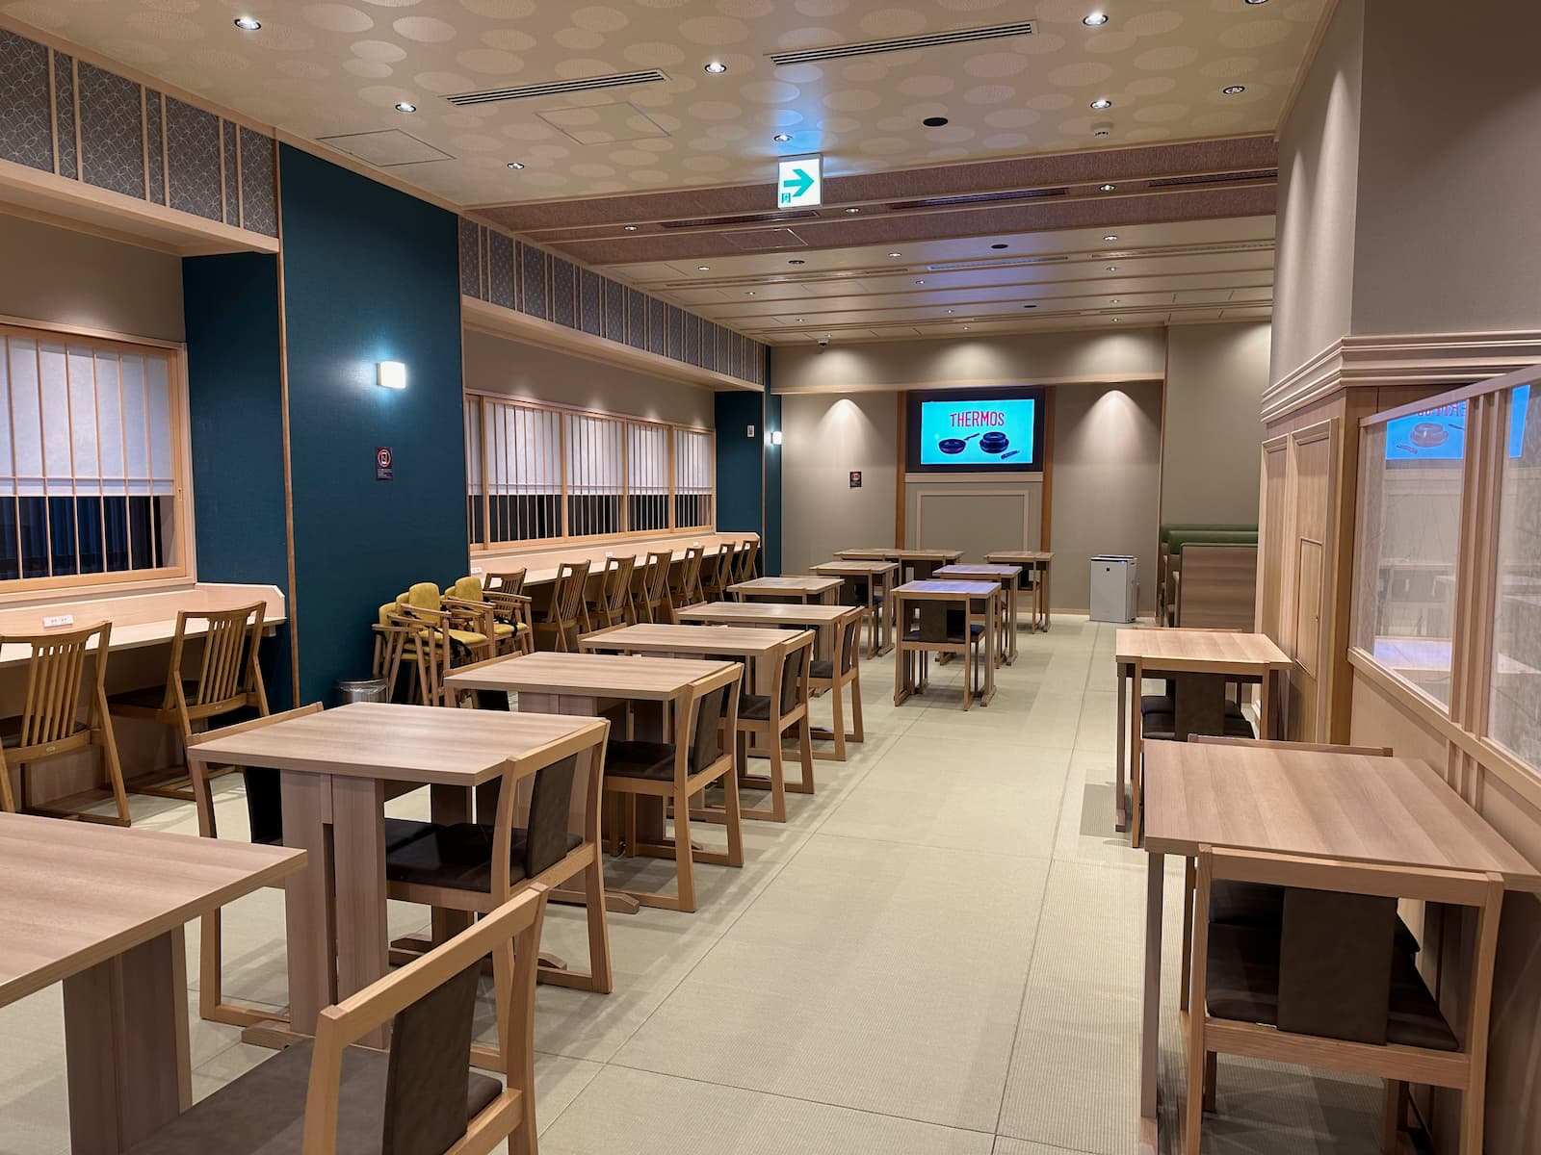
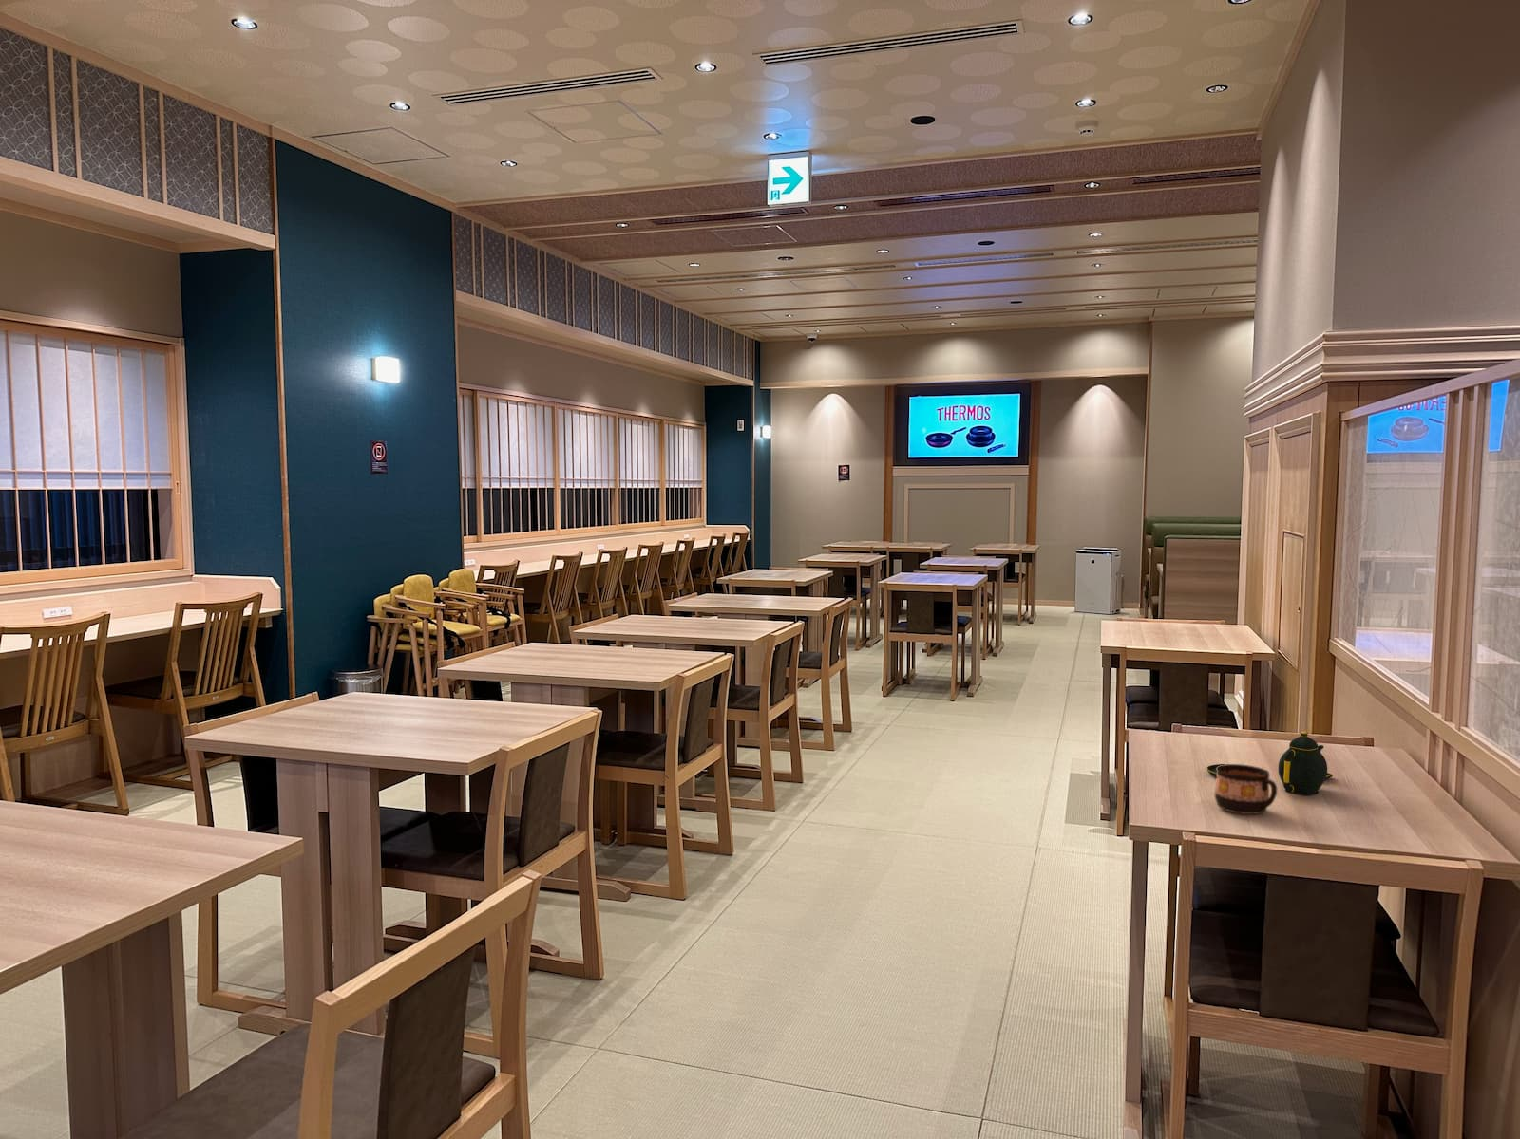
+ teapot [1205,731,1333,797]
+ cup [1214,763,1278,815]
